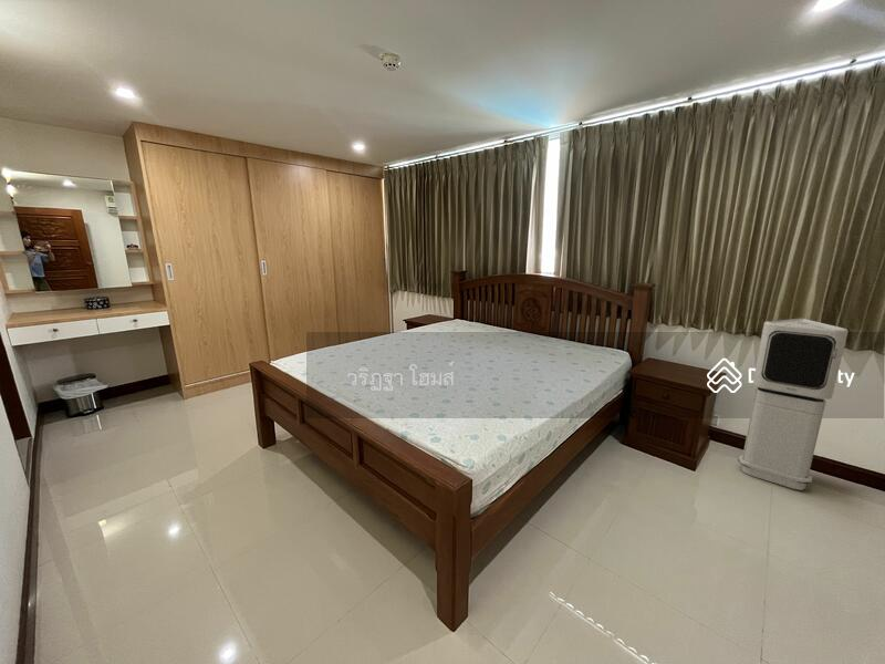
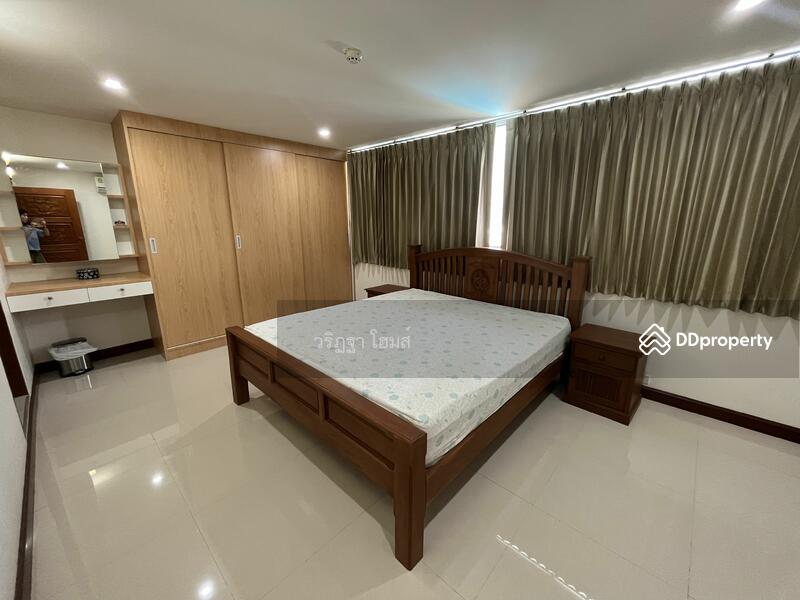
- air purifier [737,318,850,491]
